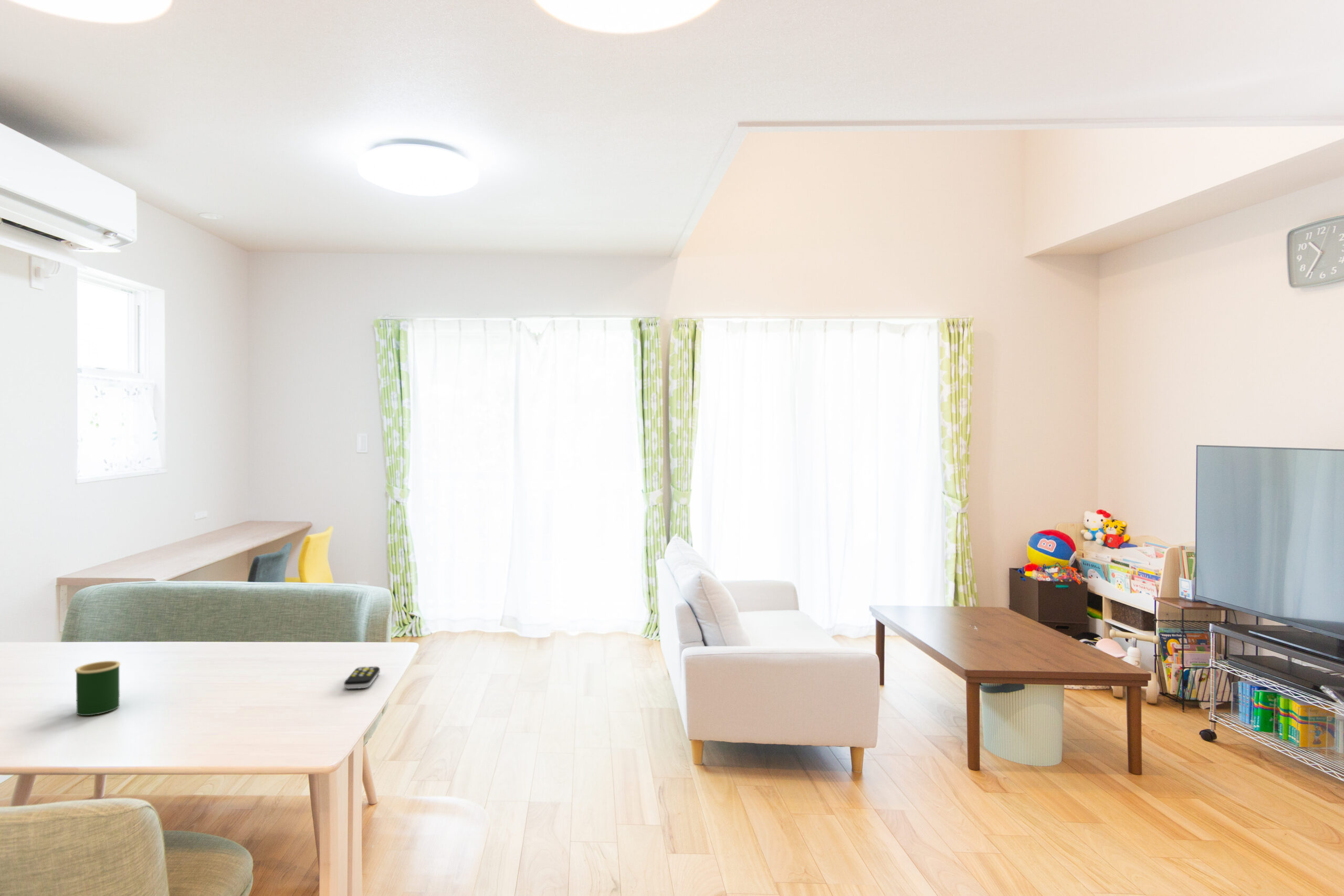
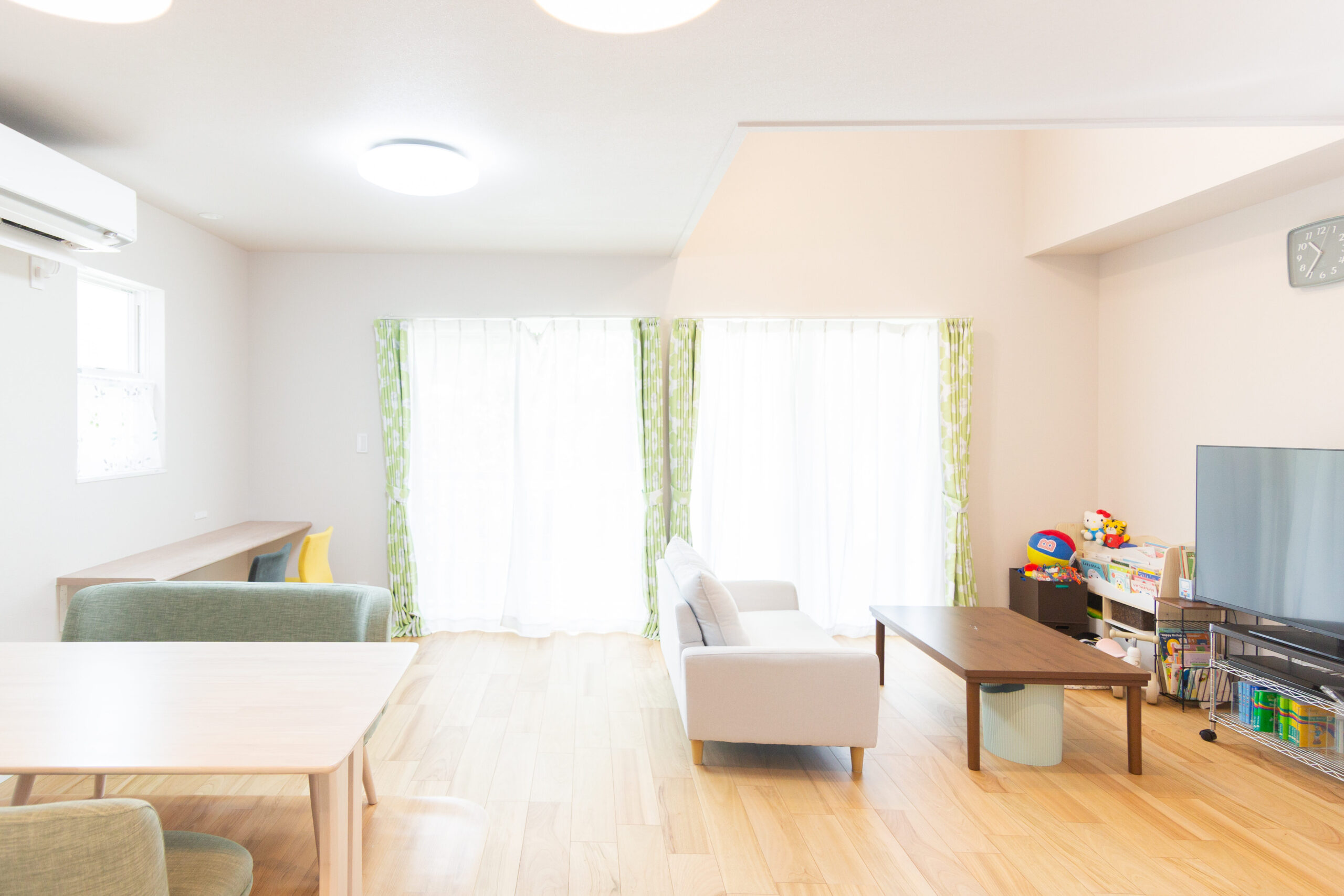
- mug [75,660,121,716]
- remote control [343,666,381,689]
